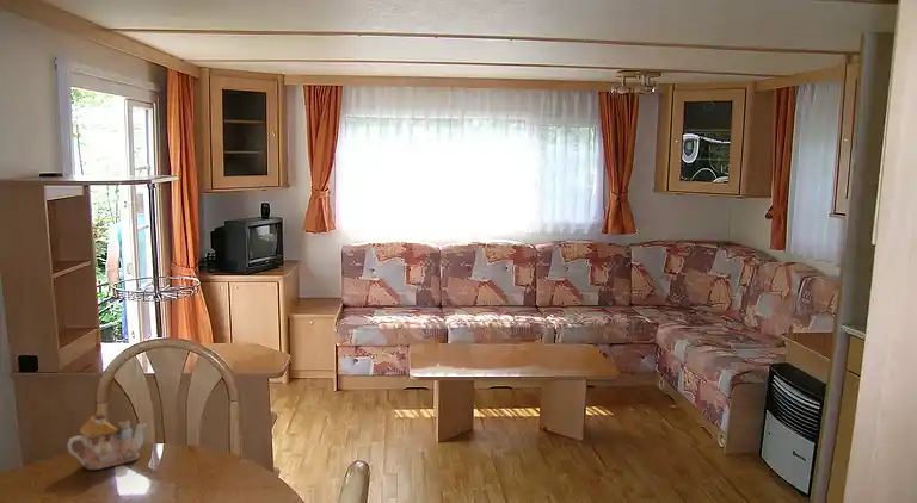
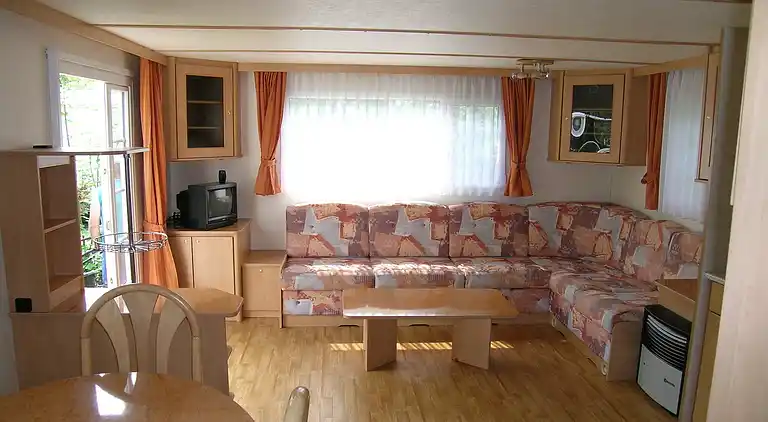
- teapot [67,409,148,471]
